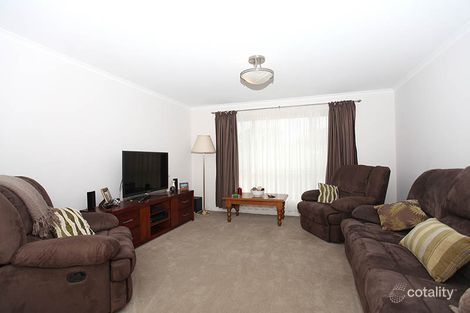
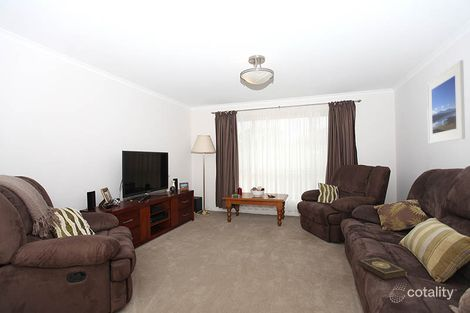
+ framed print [426,59,466,145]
+ book [356,256,407,281]
